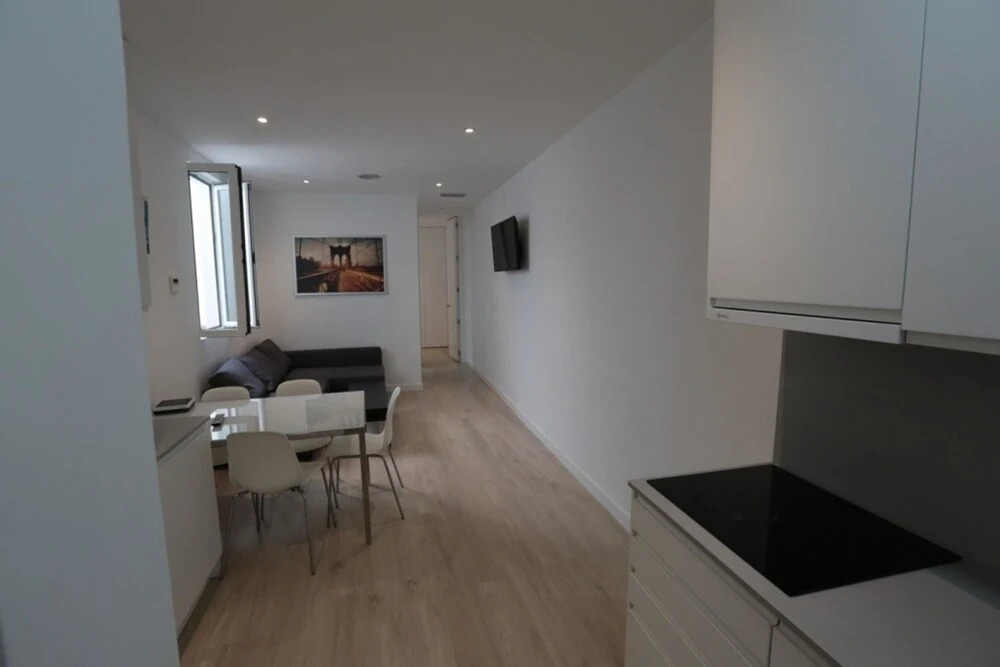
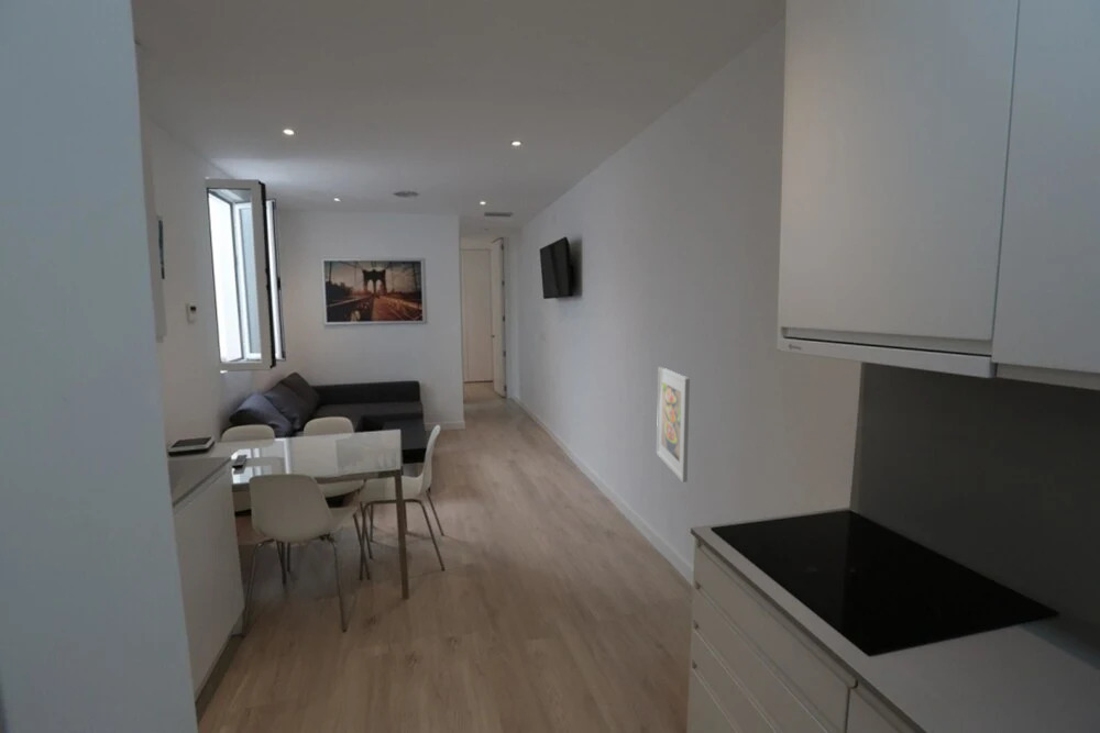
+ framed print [656,366,691,484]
